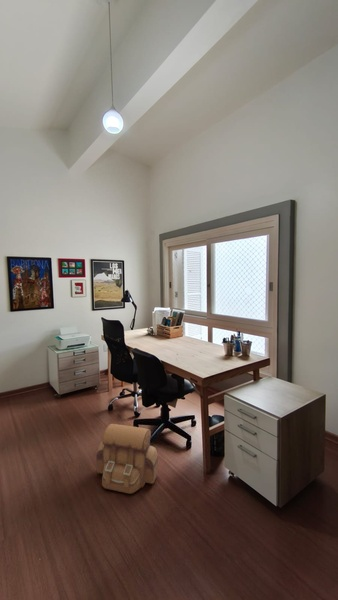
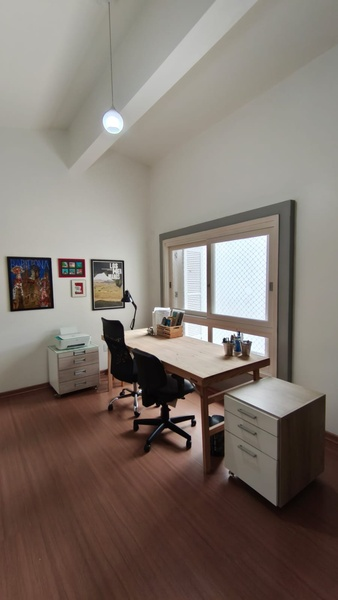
- backpack [95,423,159,495]
